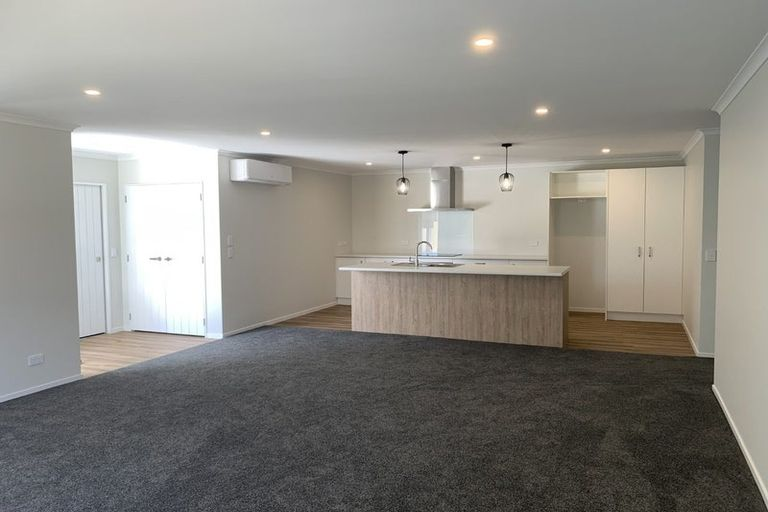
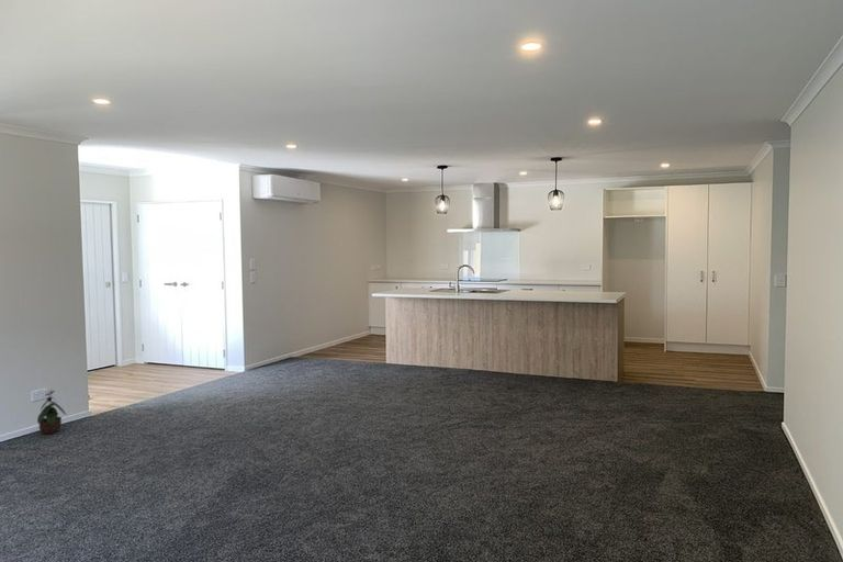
+ potted plant [36,390,67,435]
